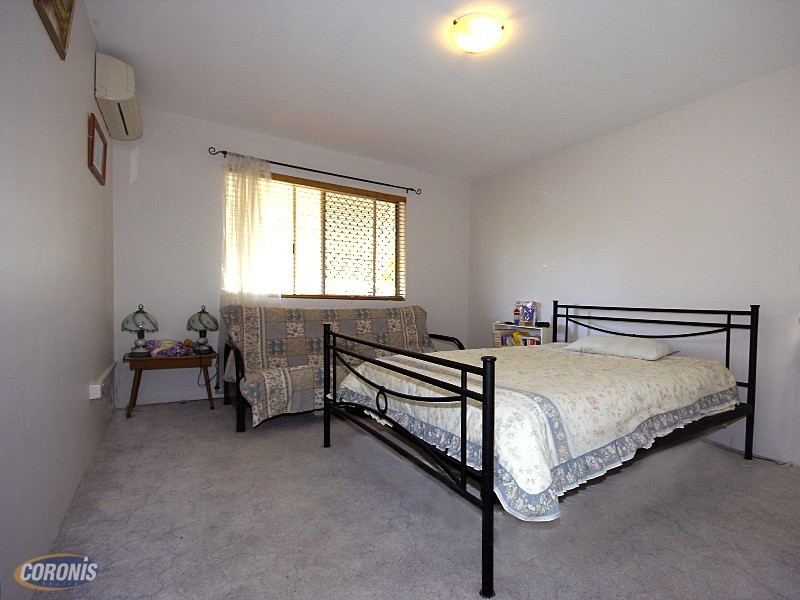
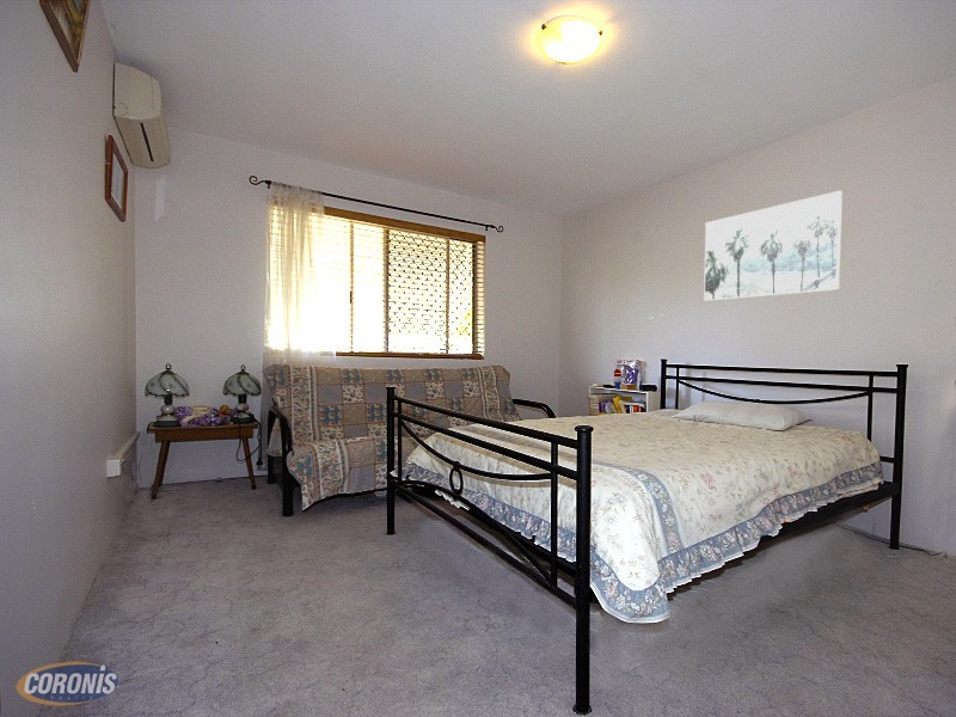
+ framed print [703,190,844,302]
